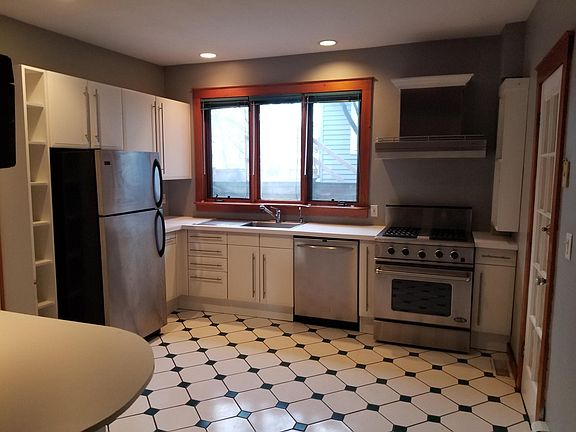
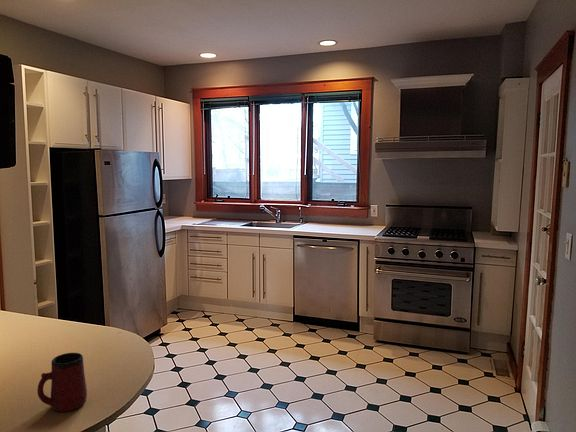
+ mug [36,352,88,413]
